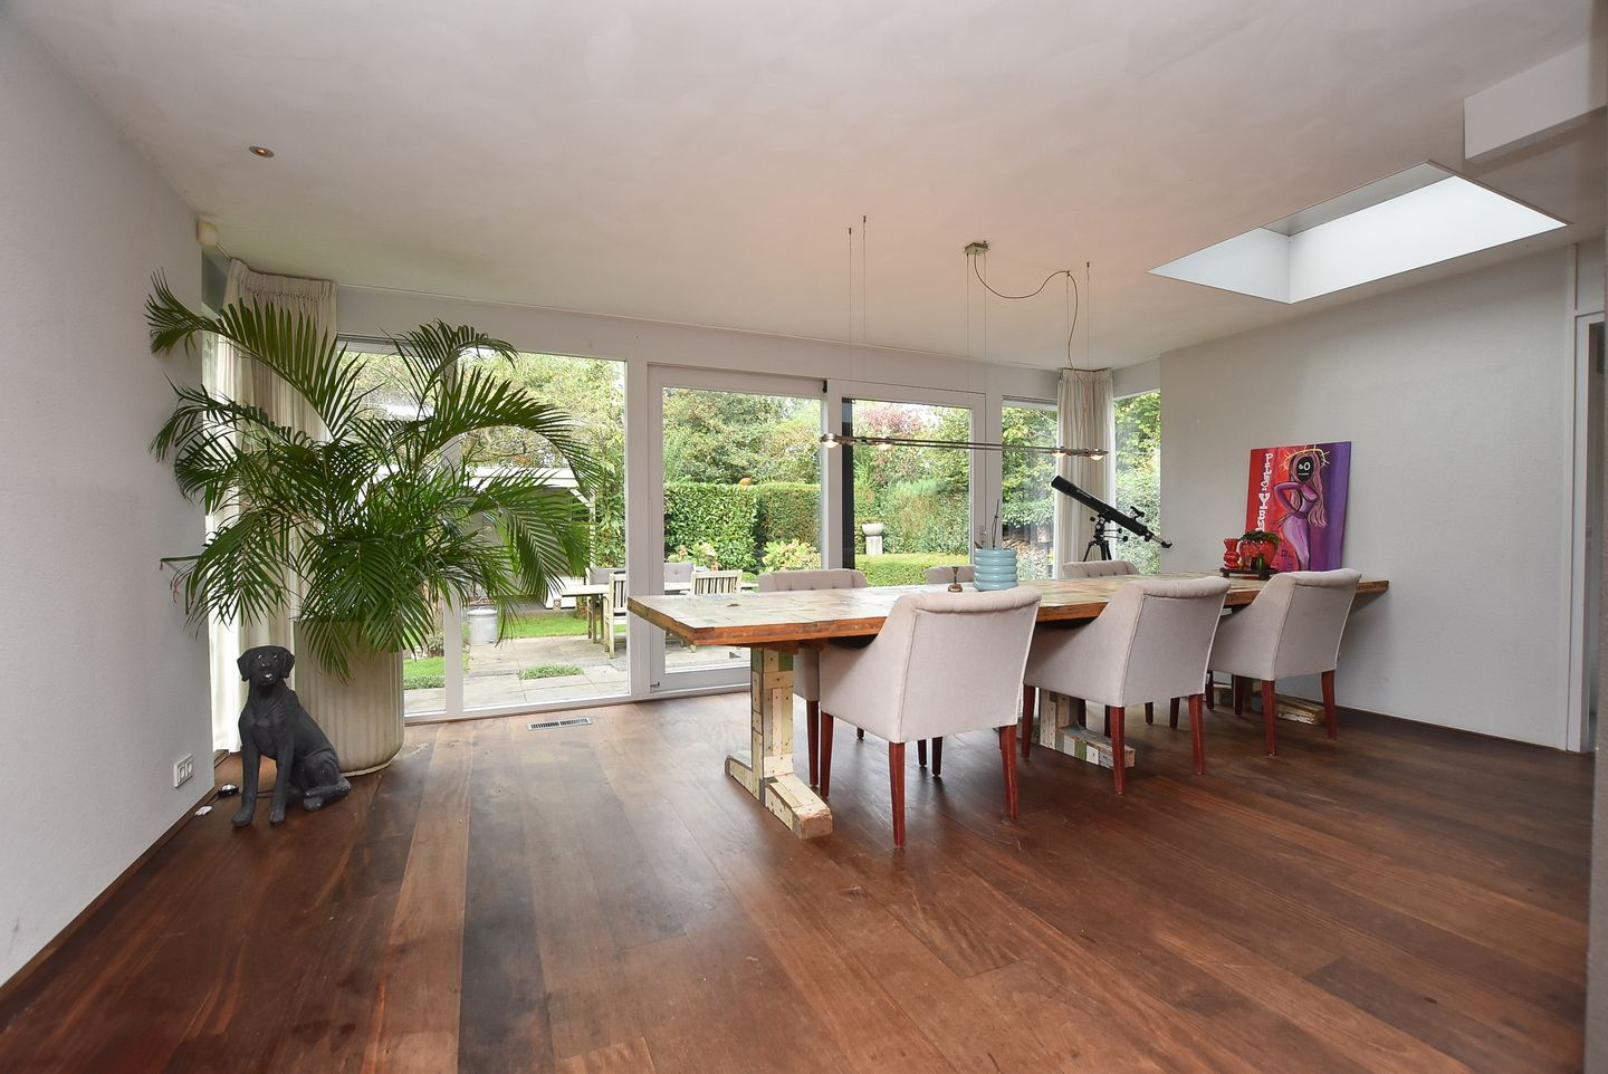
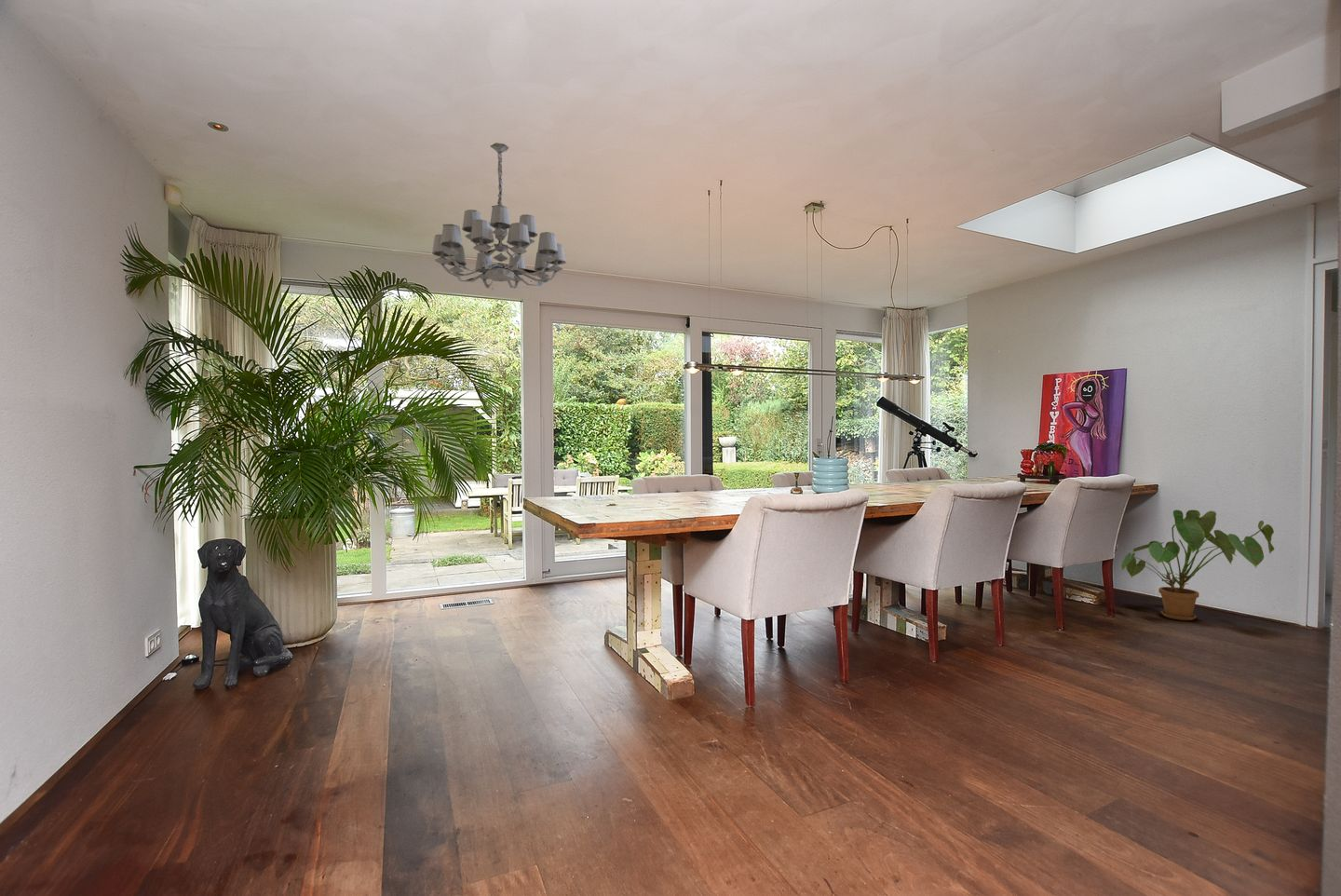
+ house plant [1120,509,1275,621]
+ chandelier [431,142,567,290]
